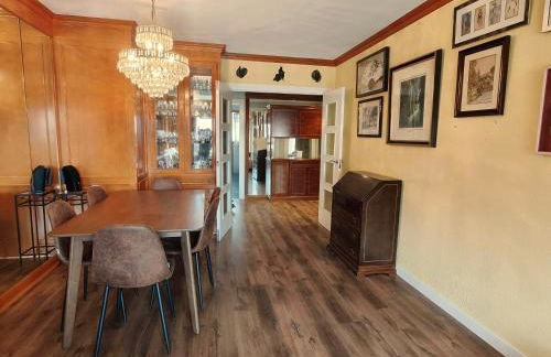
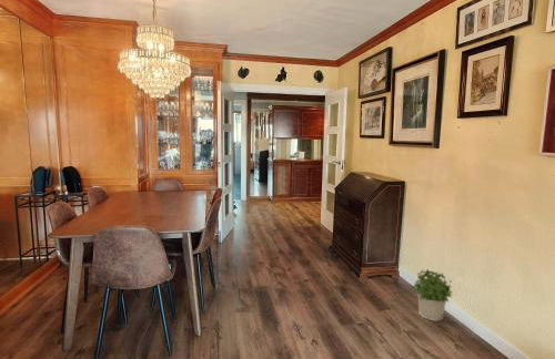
+ potted plant [411,268,454,322]
